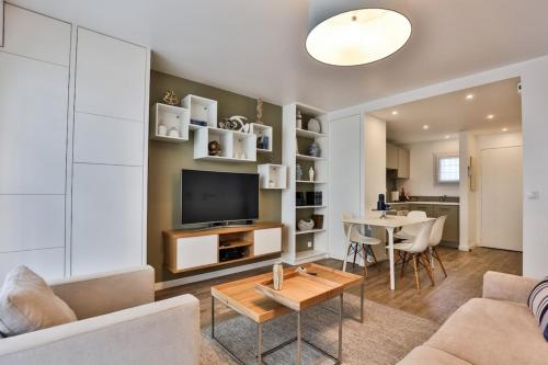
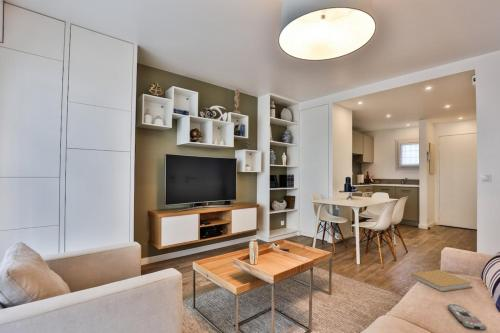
+ book [411,269,473,293]
+ remote control [446,303,488,331]
